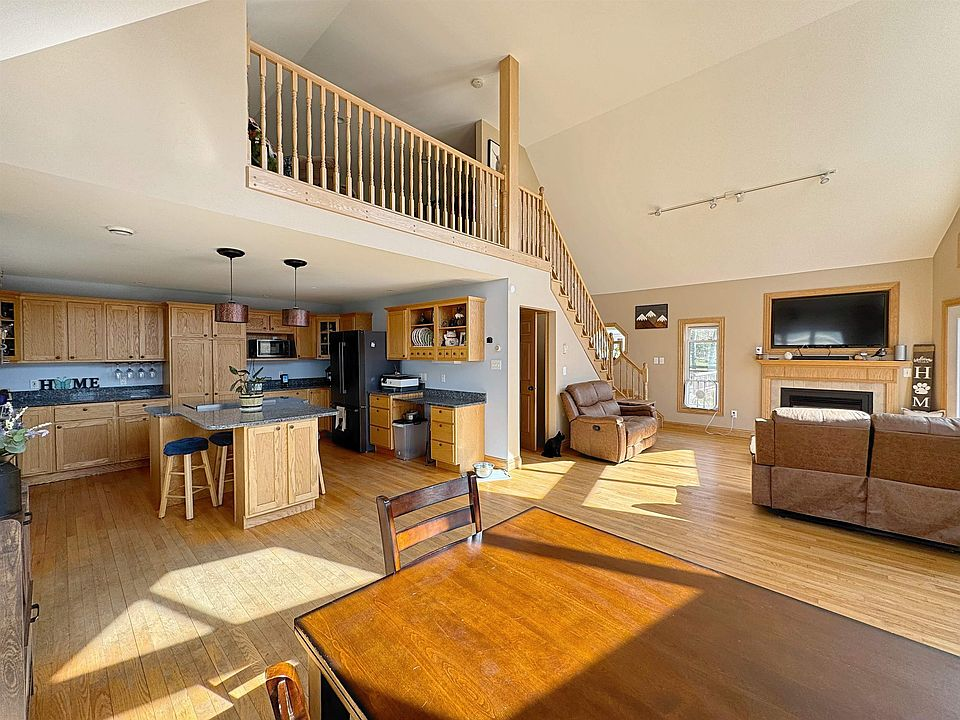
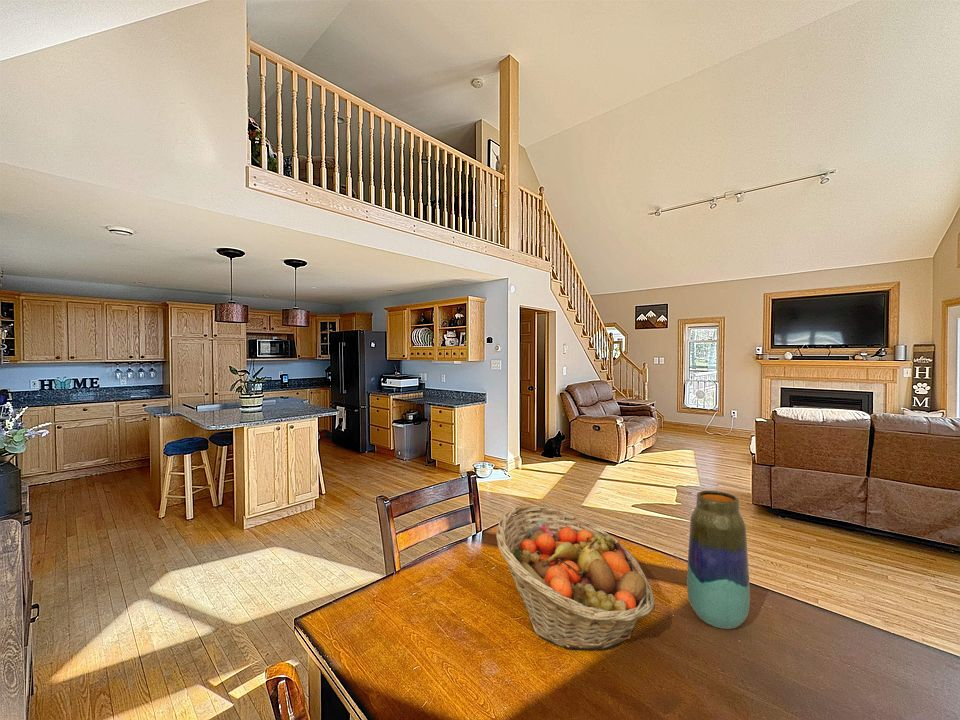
+ vase [686,490,751,630]
+ fruit basket [495,505,656,652]
